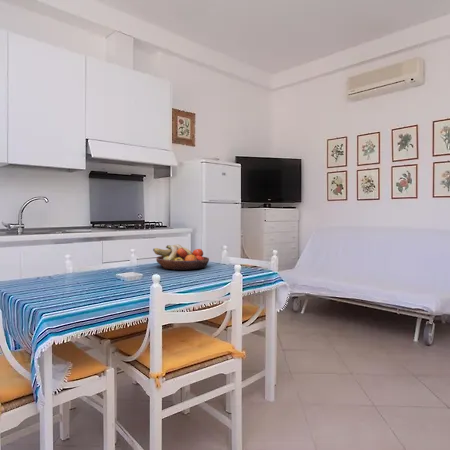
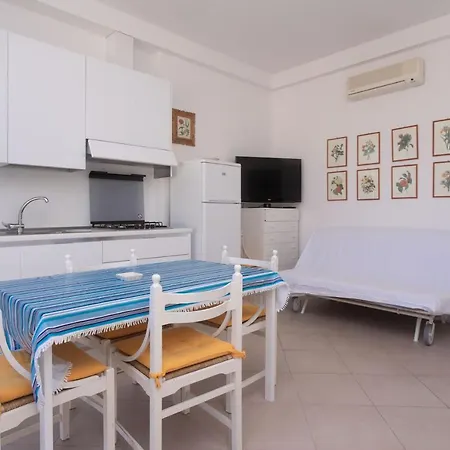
- fruit bowl [152,243,210,271]
